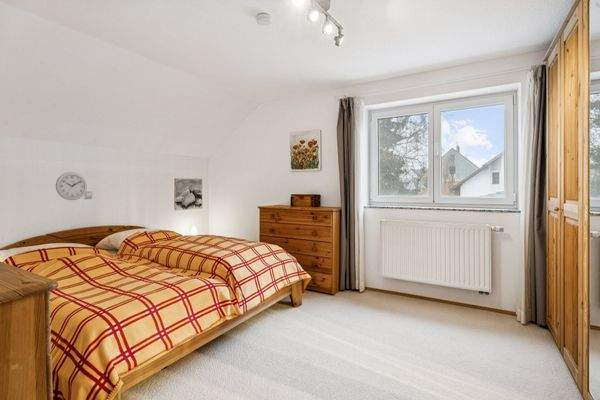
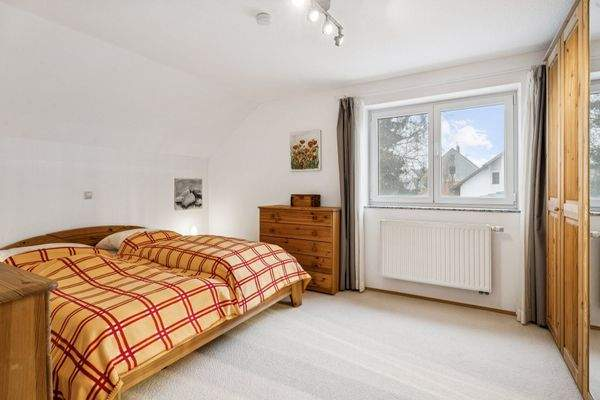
- wall clock [55,171,88,201]
